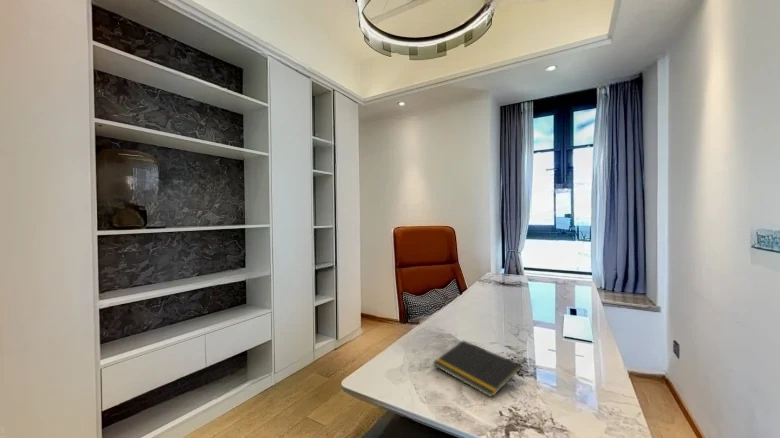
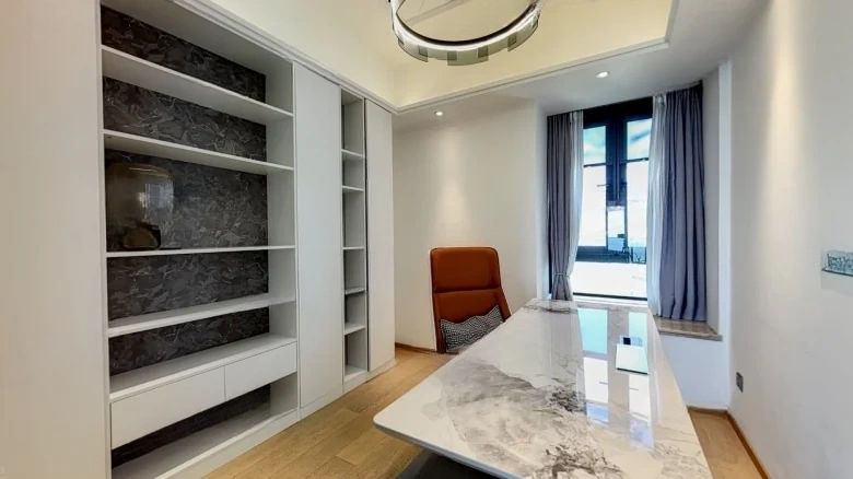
- notepad [433,340,523,399]
